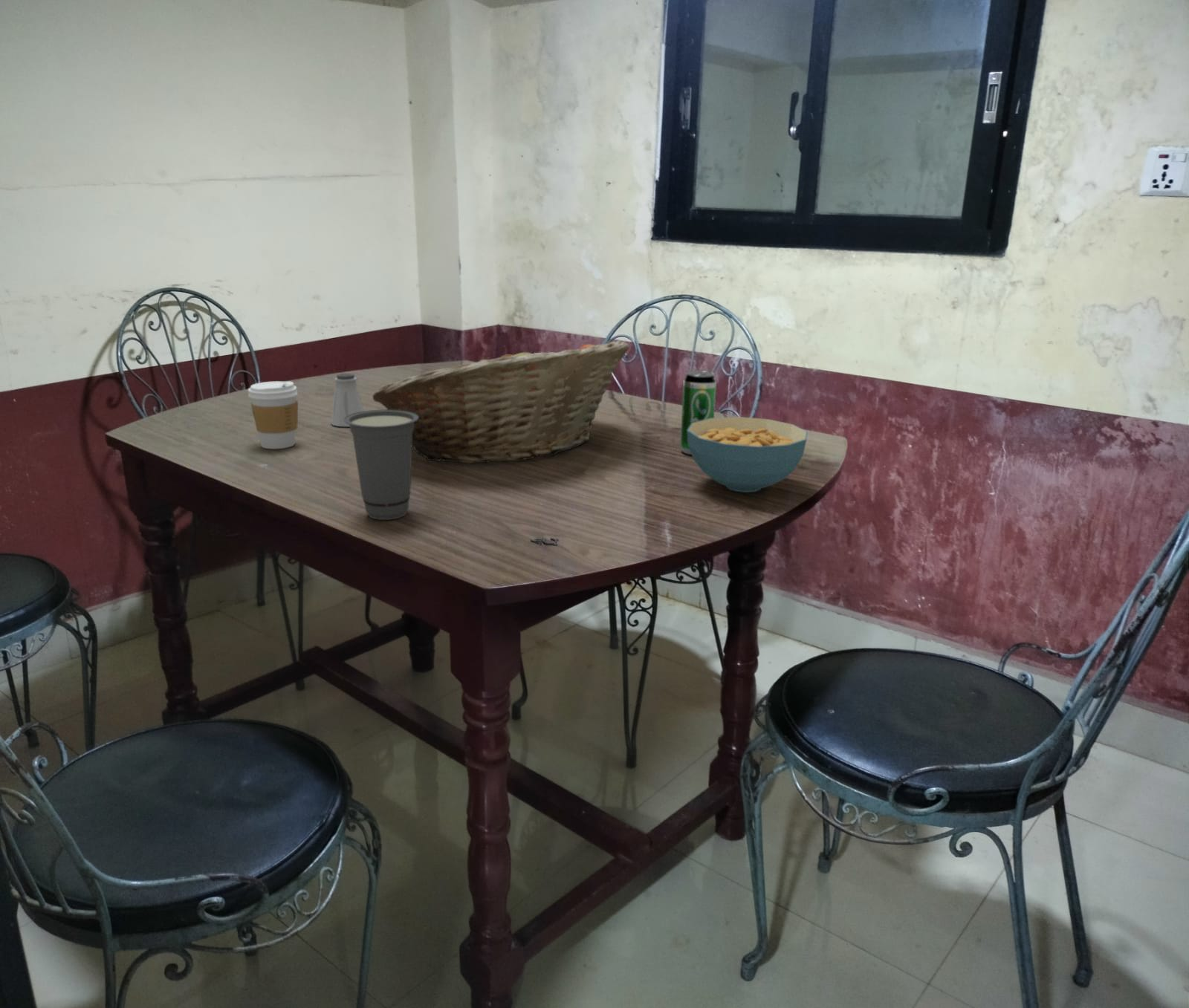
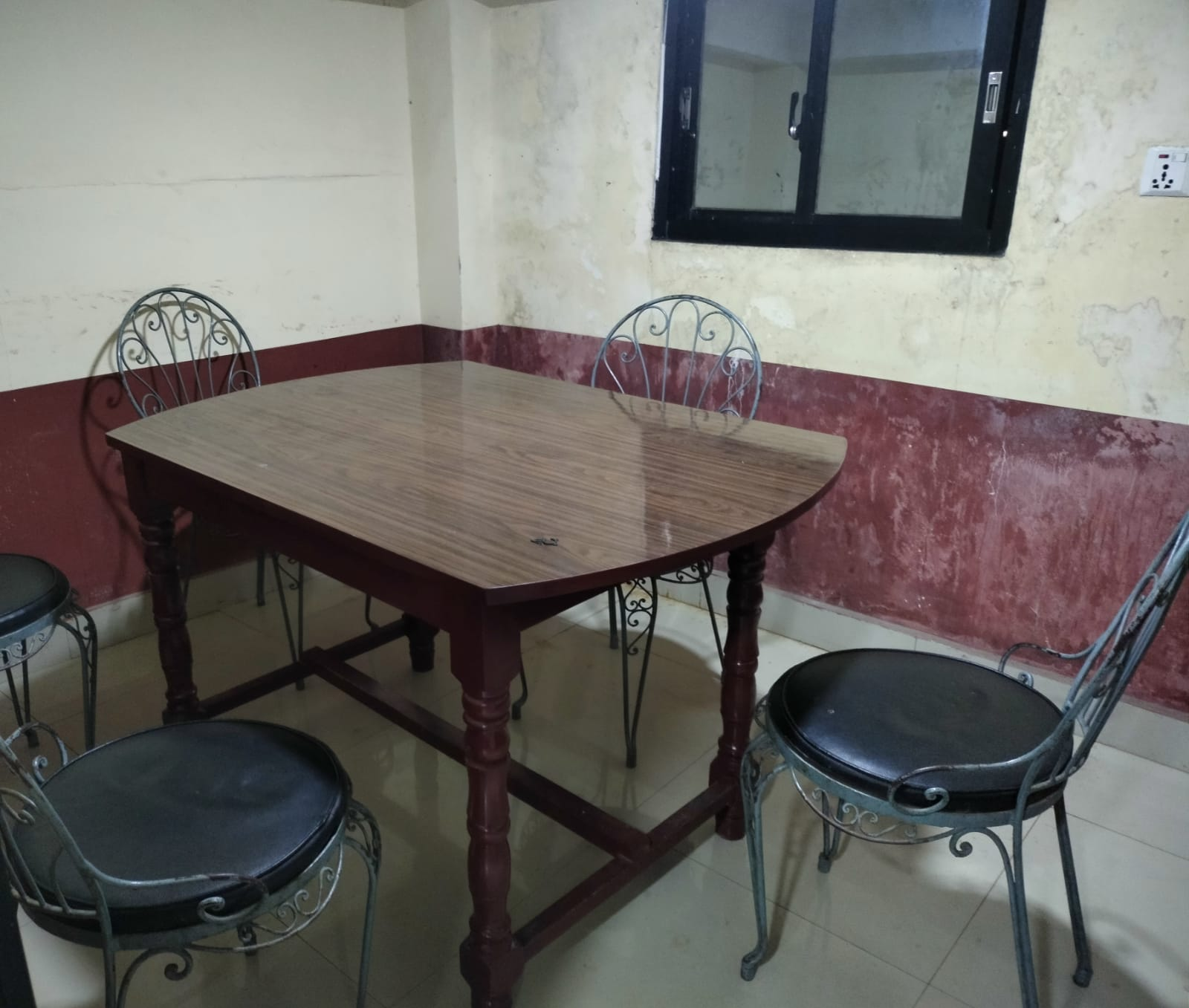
- cup [344,409,418,521]
- saltshaker [330,373,365,427]
- beverage can [679,370,717,455]
- cereal bowl [687,416,809,493]
- fruit basket [372,339,630,464]
- coffee cup [247,380,299,449]
